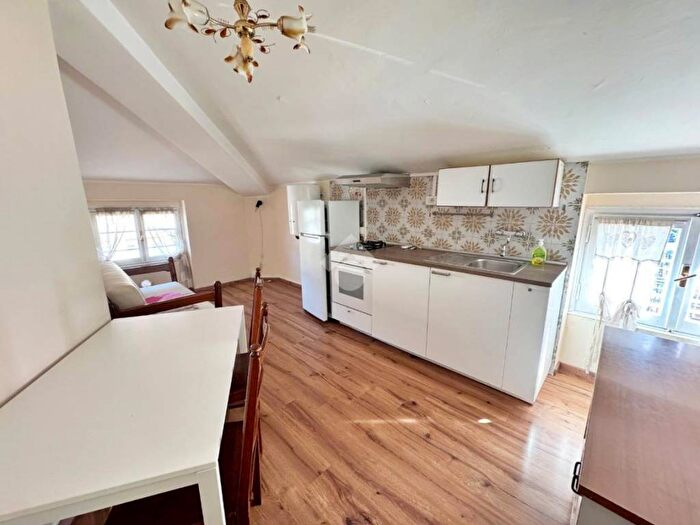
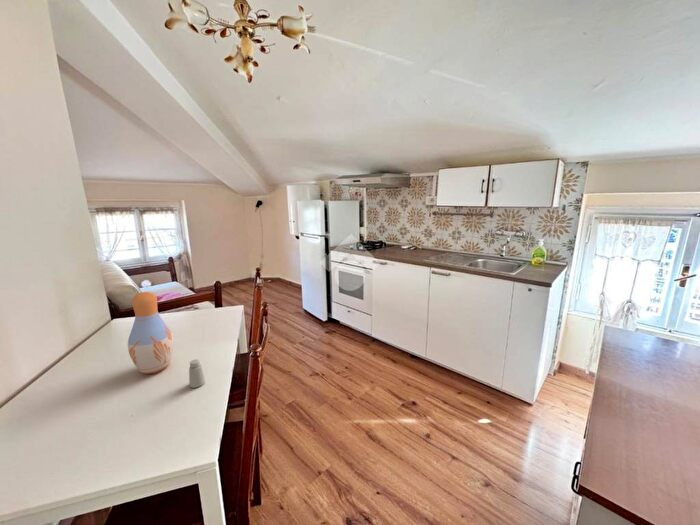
+ vase [127,291,175,375]
+ saltshaker [188,358,206,389]
